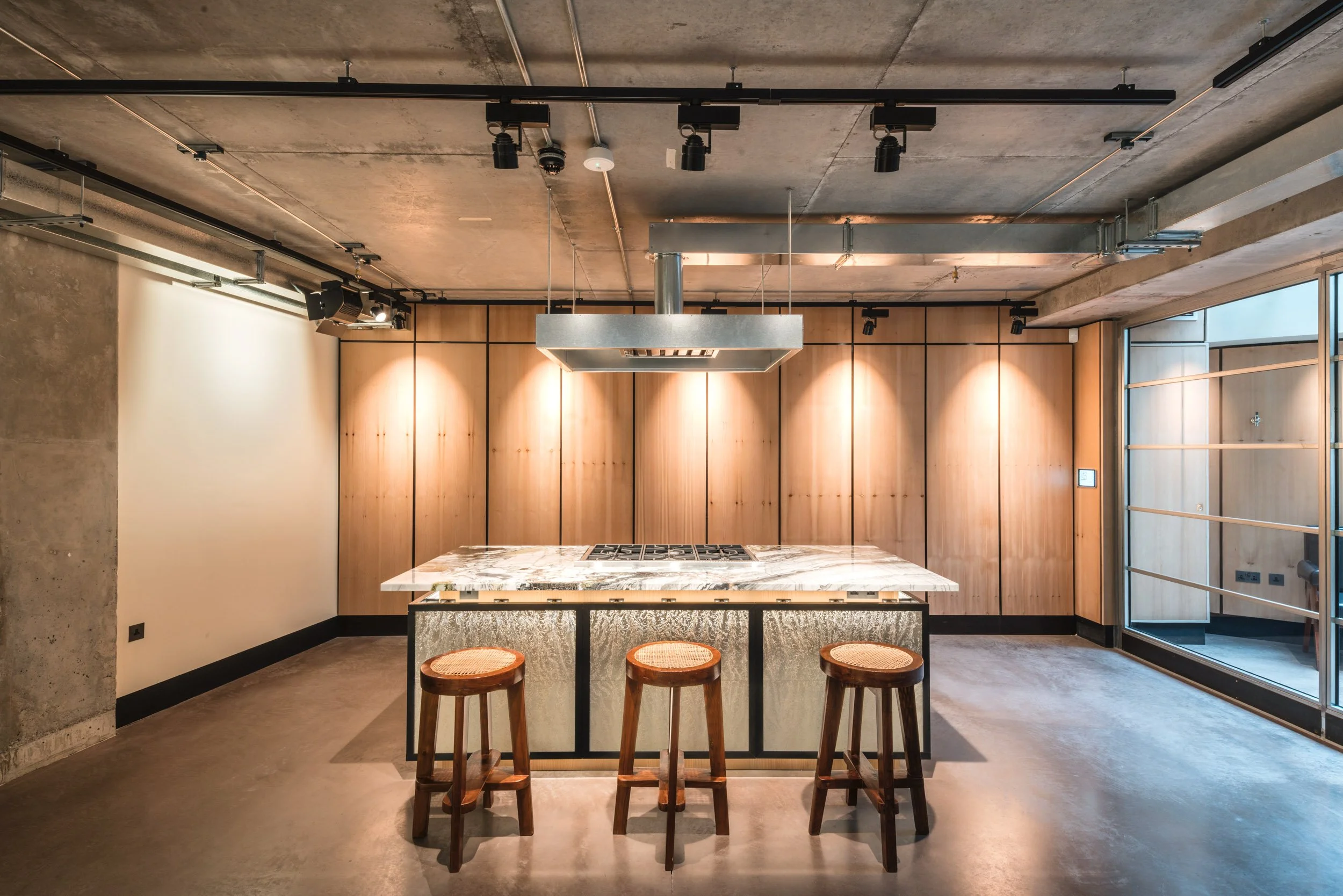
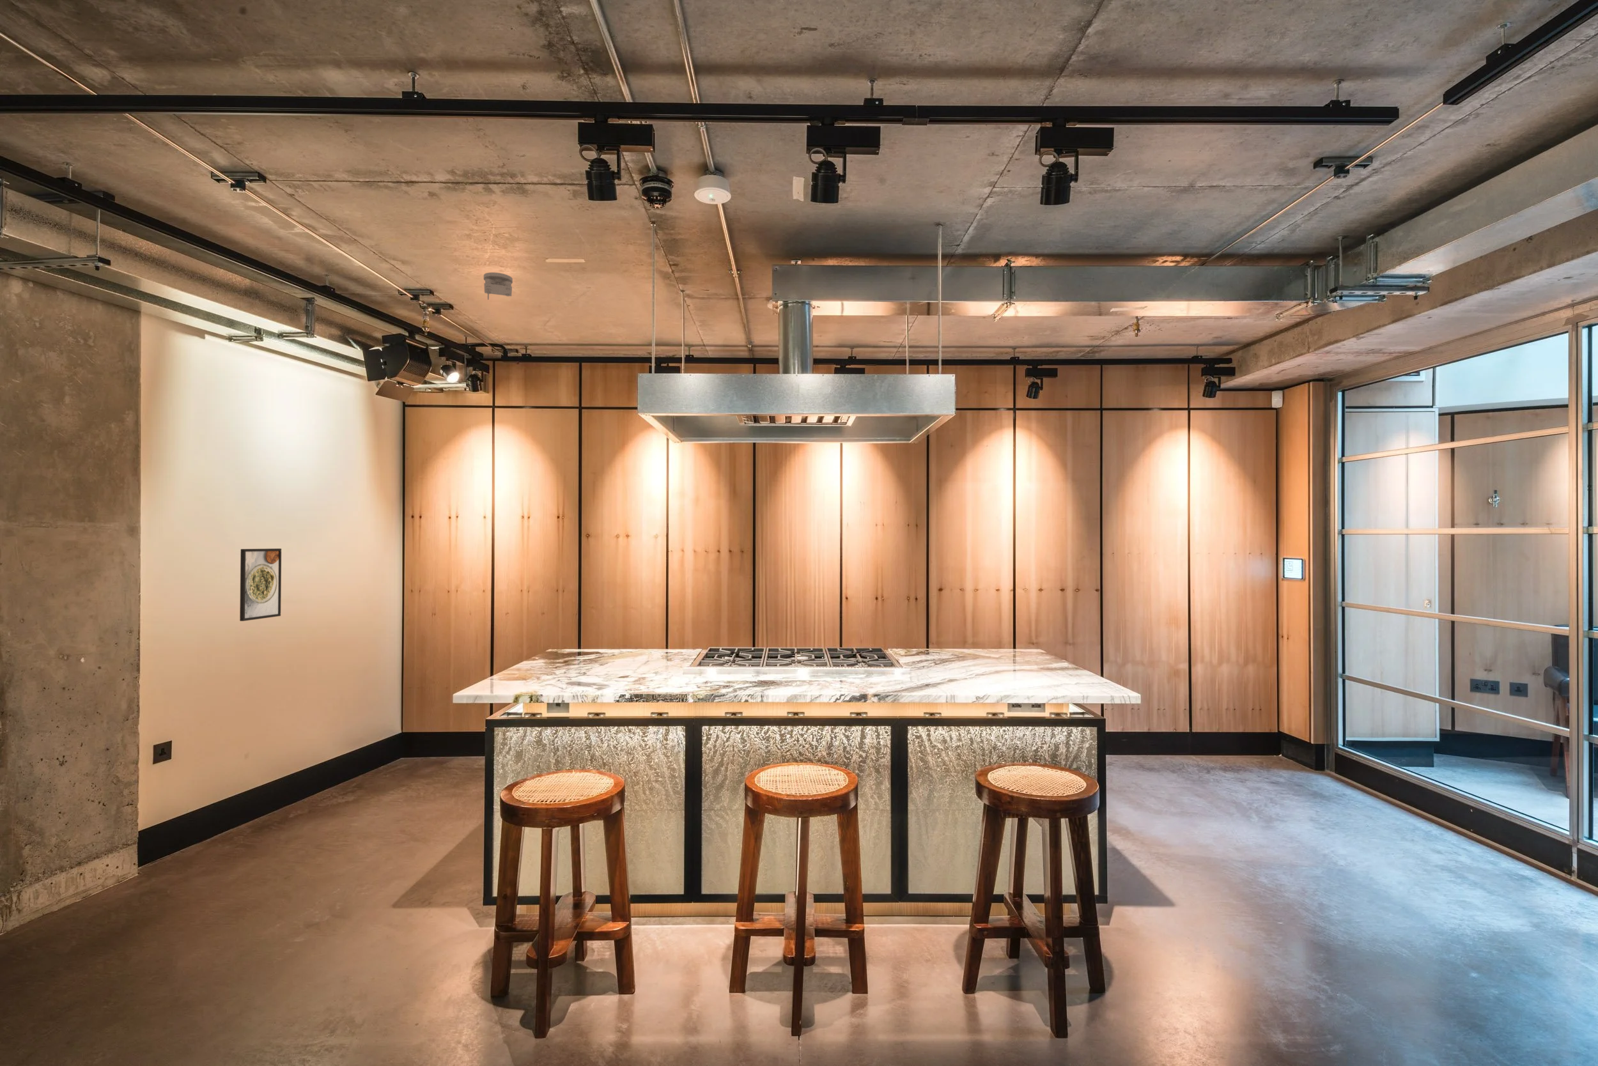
+ smoke detector [483,271,513,300]
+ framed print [239,547,282,622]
